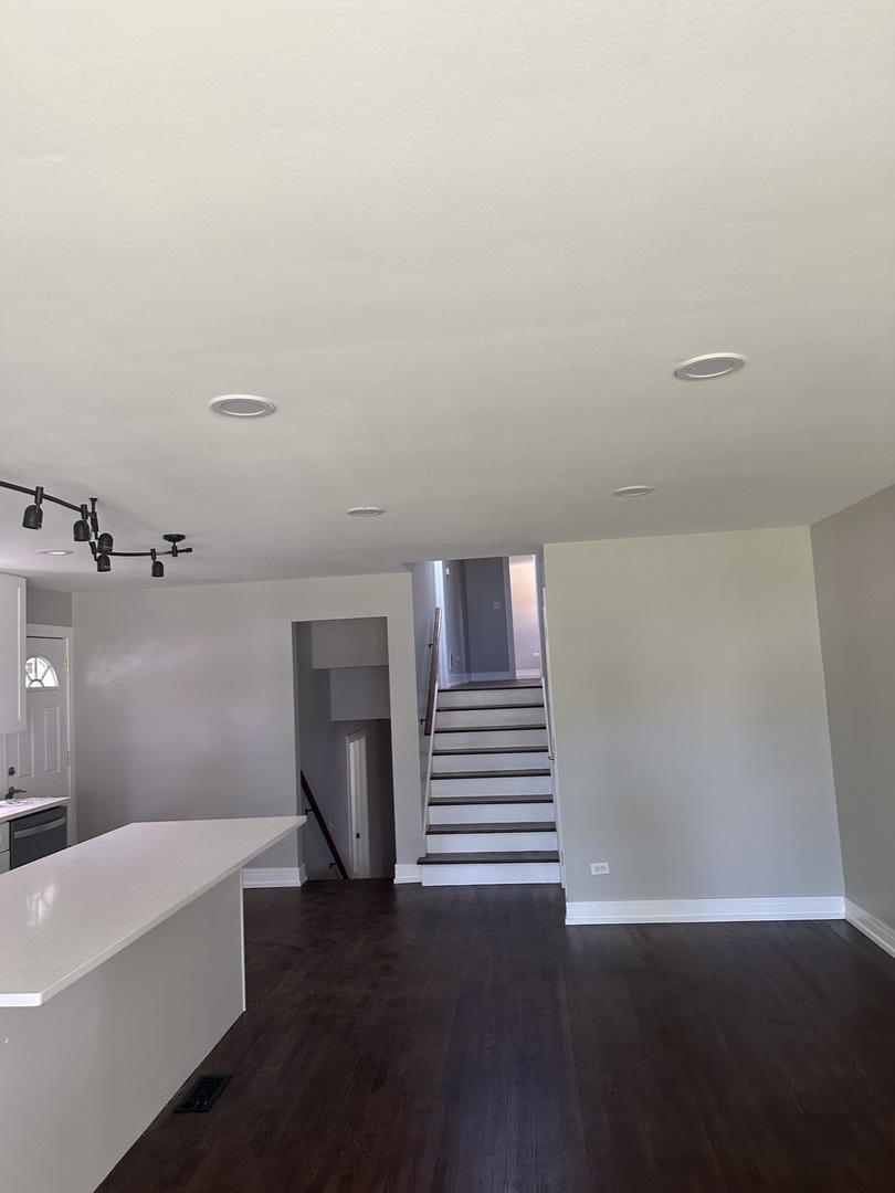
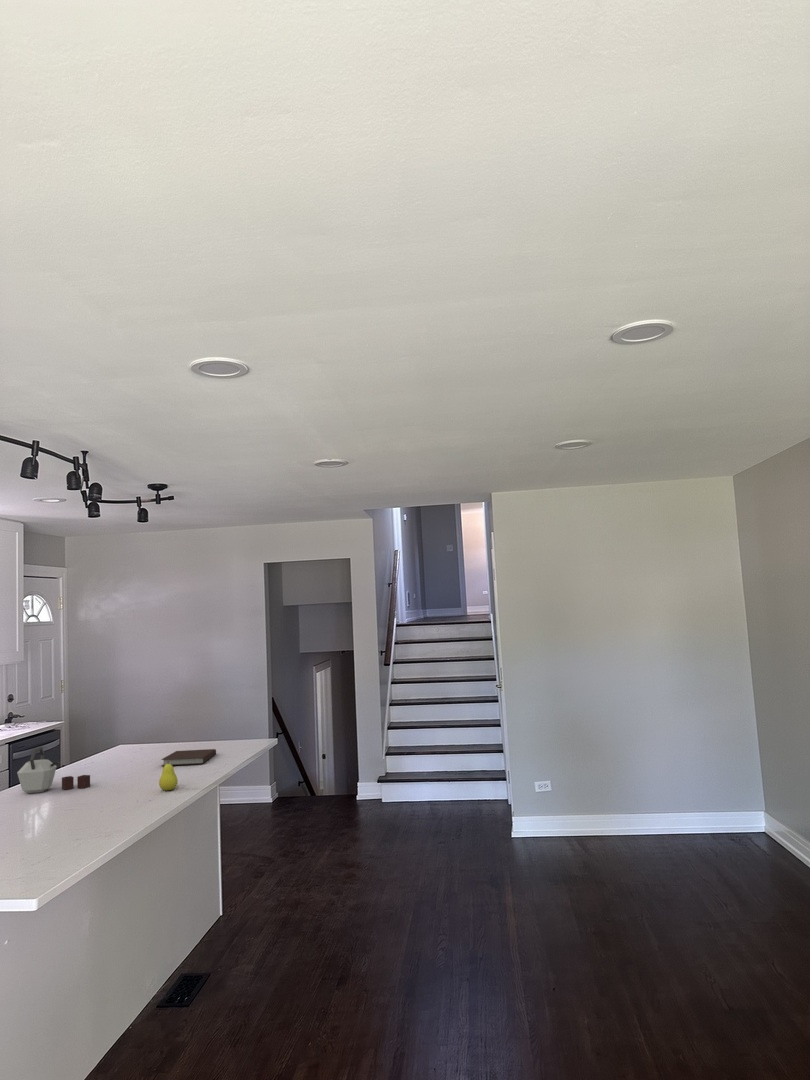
+ kettle [16,745,91,794]
+ fruit [158,760,179,791]
+ notebook [160,748,217,767]
